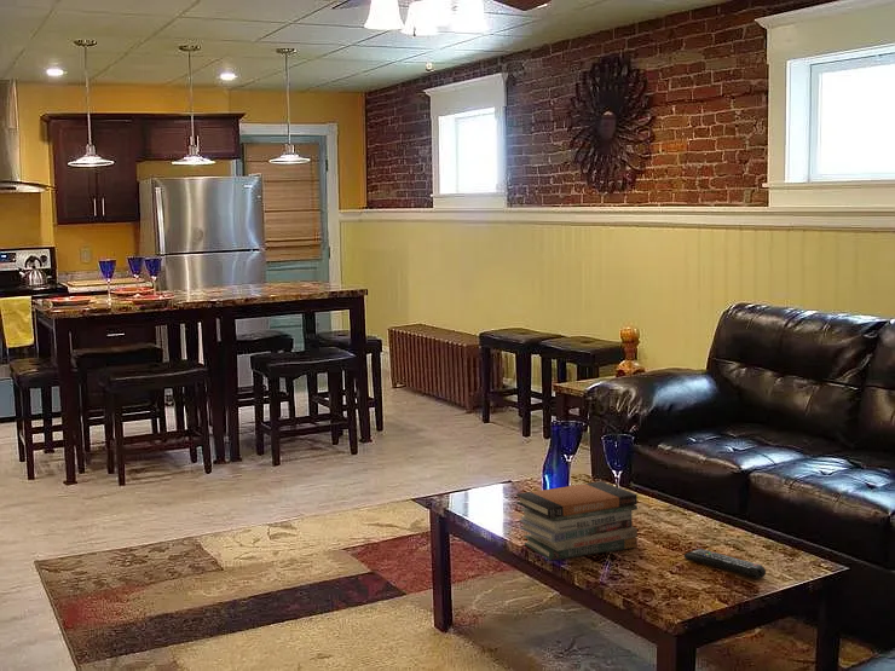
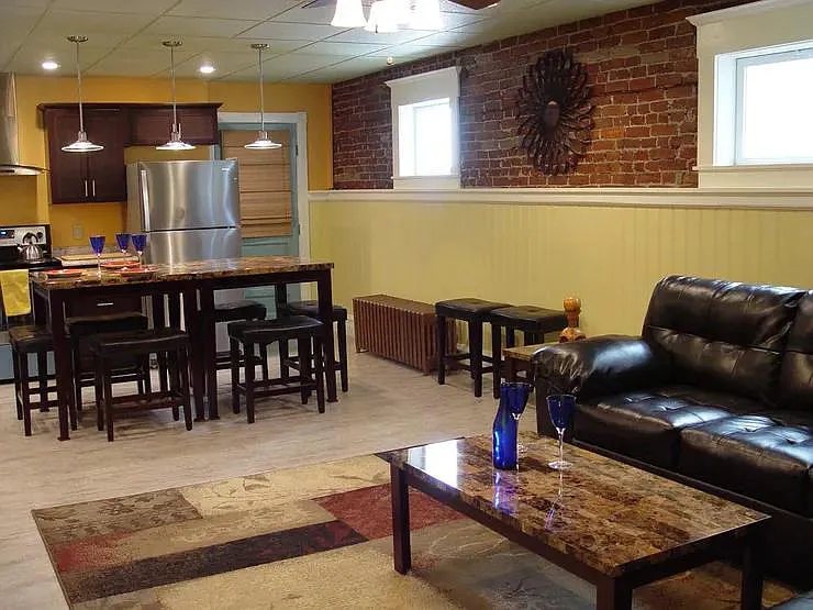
- book stack [515,480,639,561]
- remote control [683,548,767,579]
